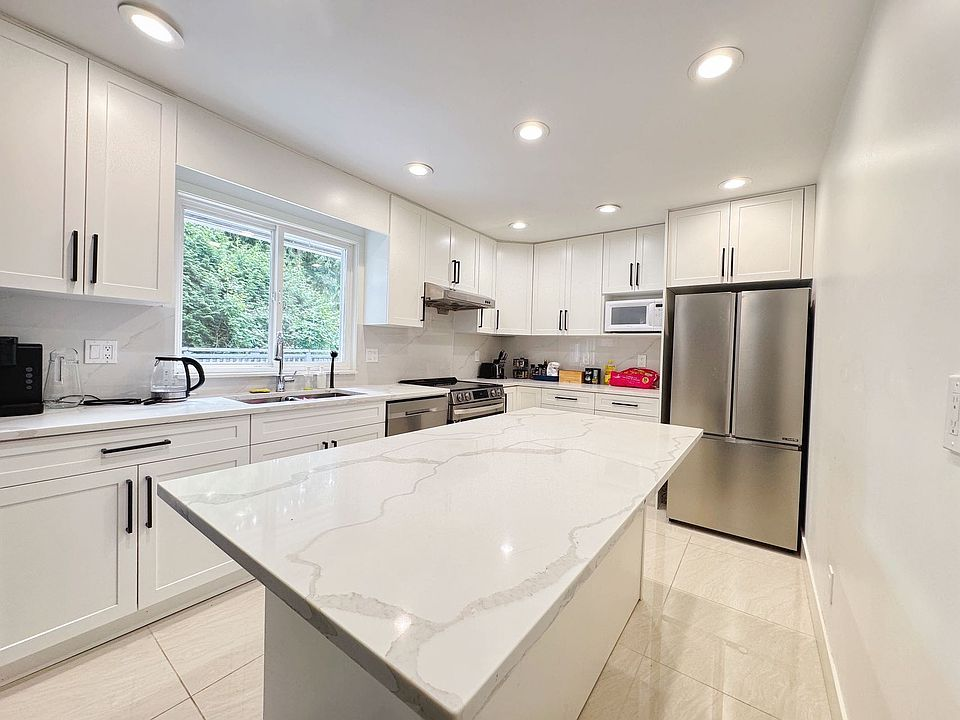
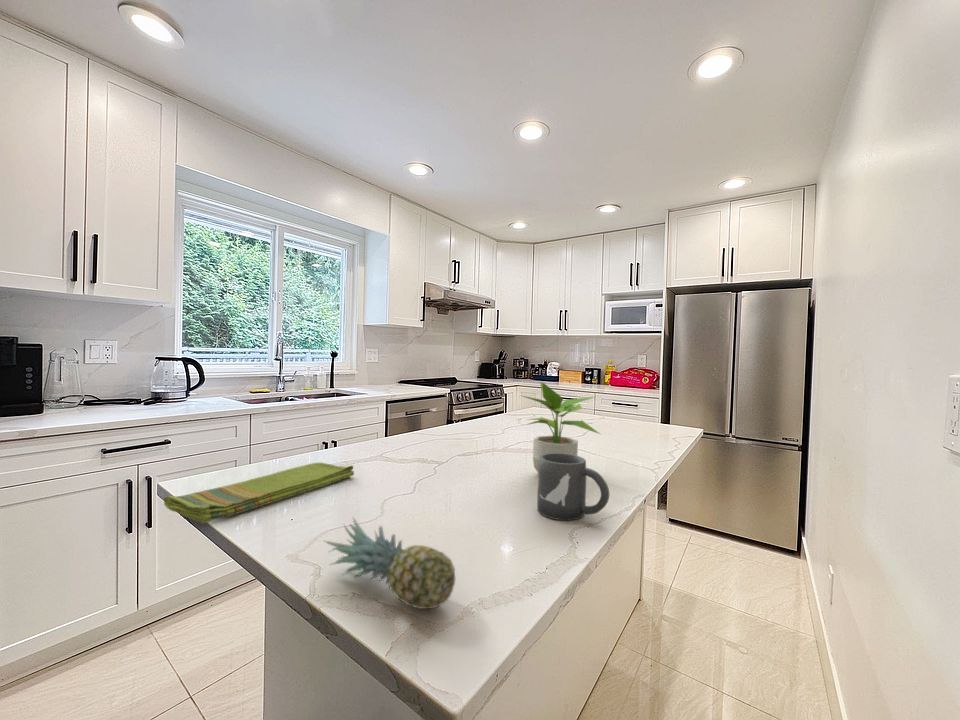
+ potted plant [519,380,601,473]
+ mug [536,453,610,521]
+ fruit [324,516,457,610]
+ dish towel [163,461,355,524]
